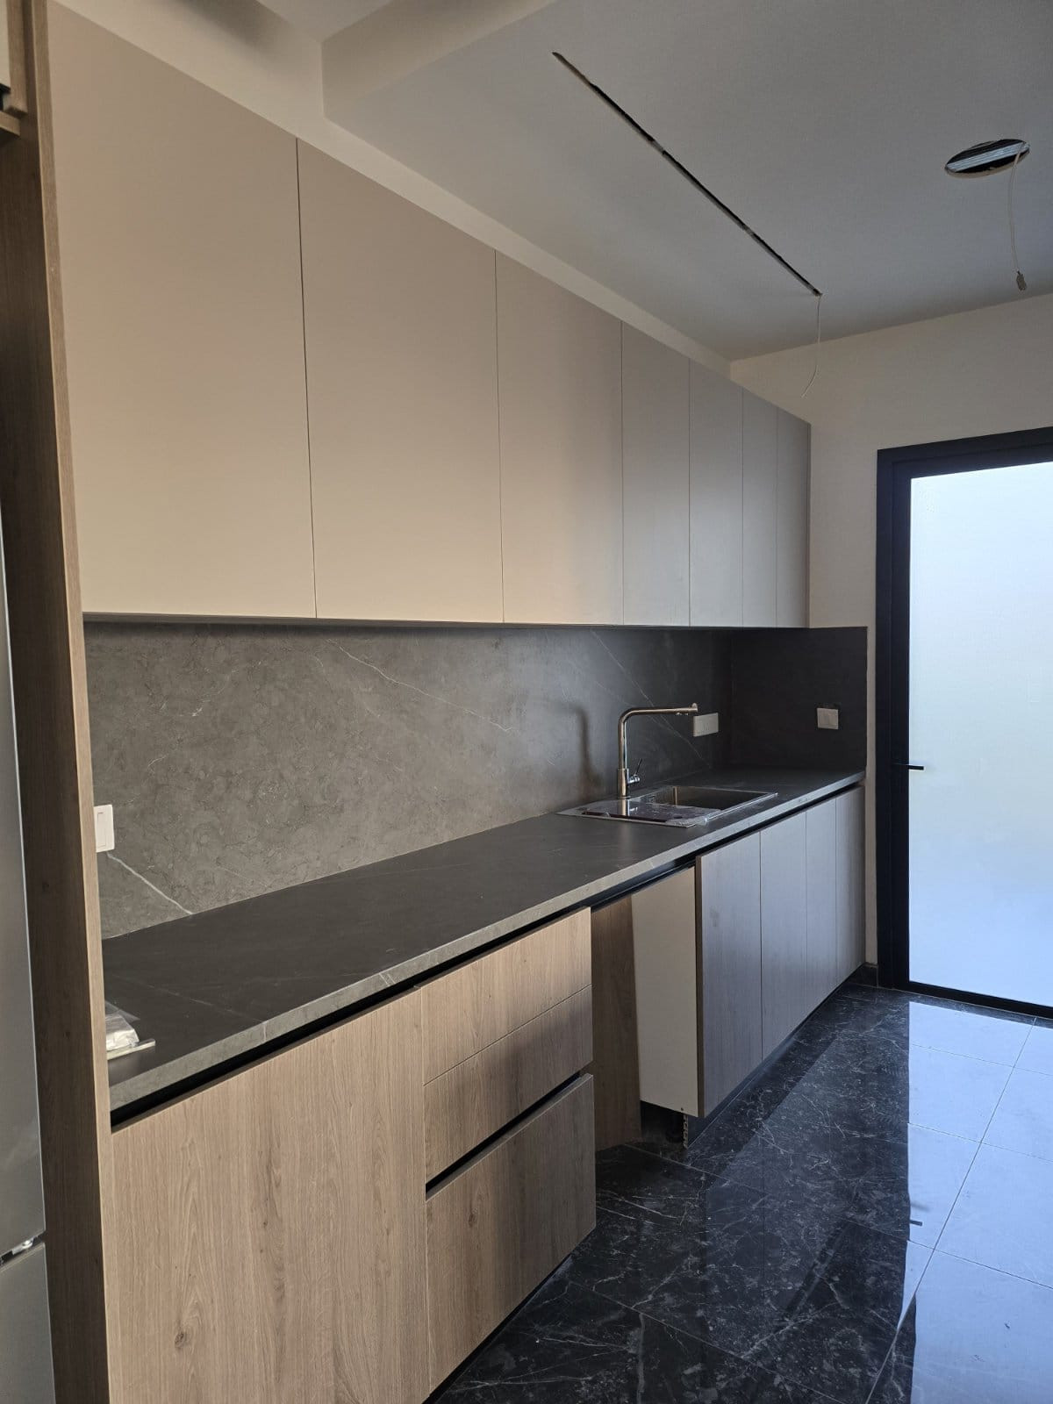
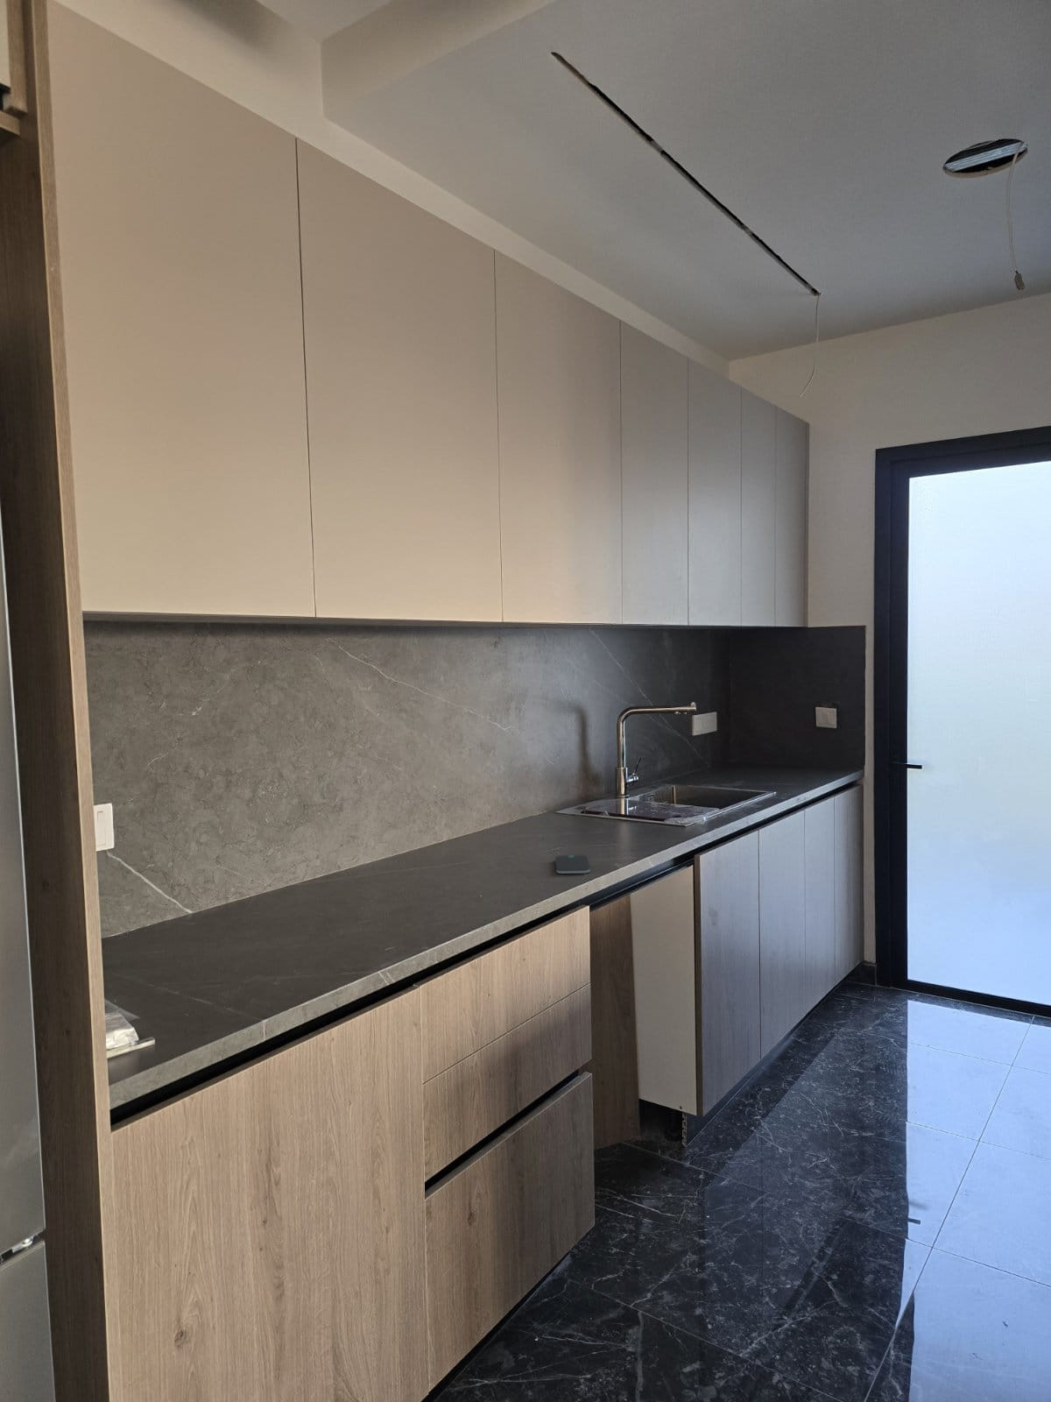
+ smartphone [554,854,592,874]
